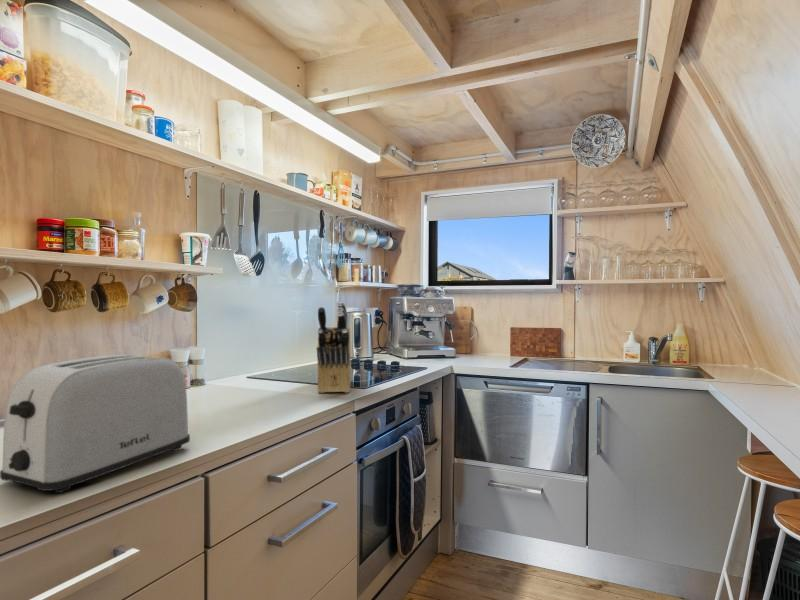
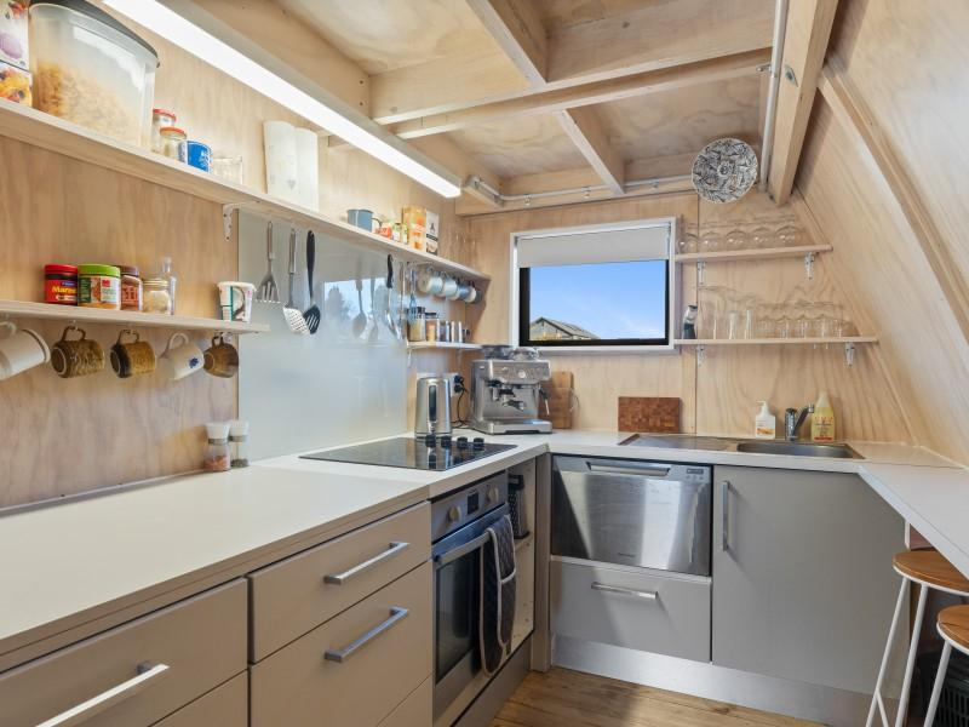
- knife block [316,301,352,394]
- toaster [0,353,191,494]
